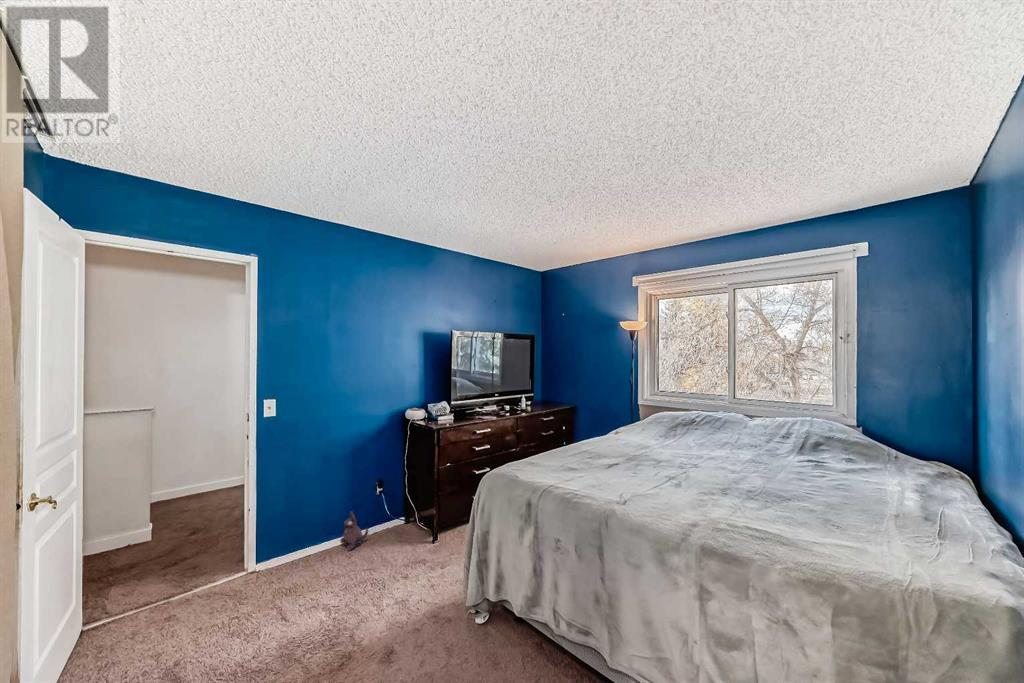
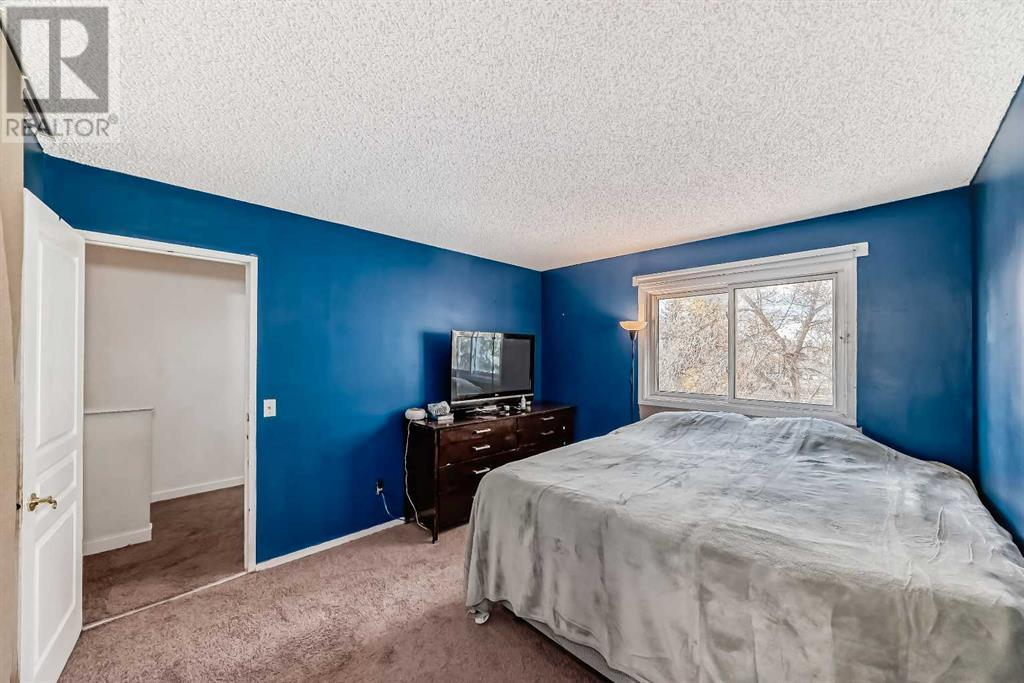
- plush toy [339,510,369,553]
